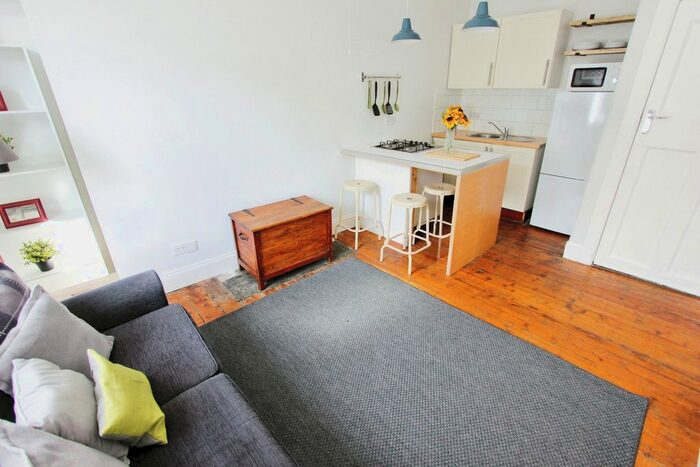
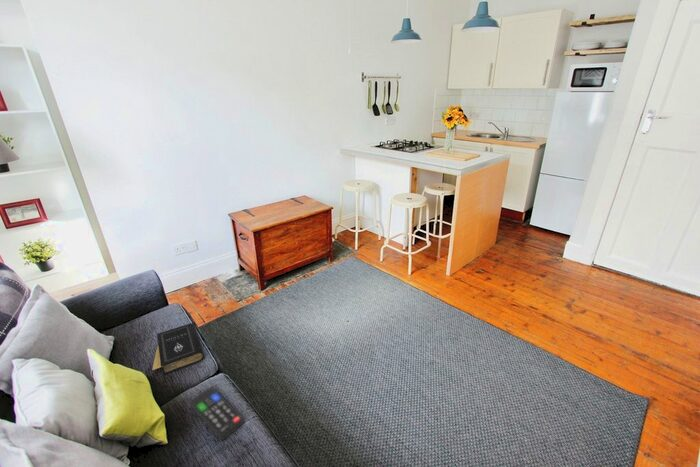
+ book [152,322,205,376]
+ remote control [189,386,245,441]
